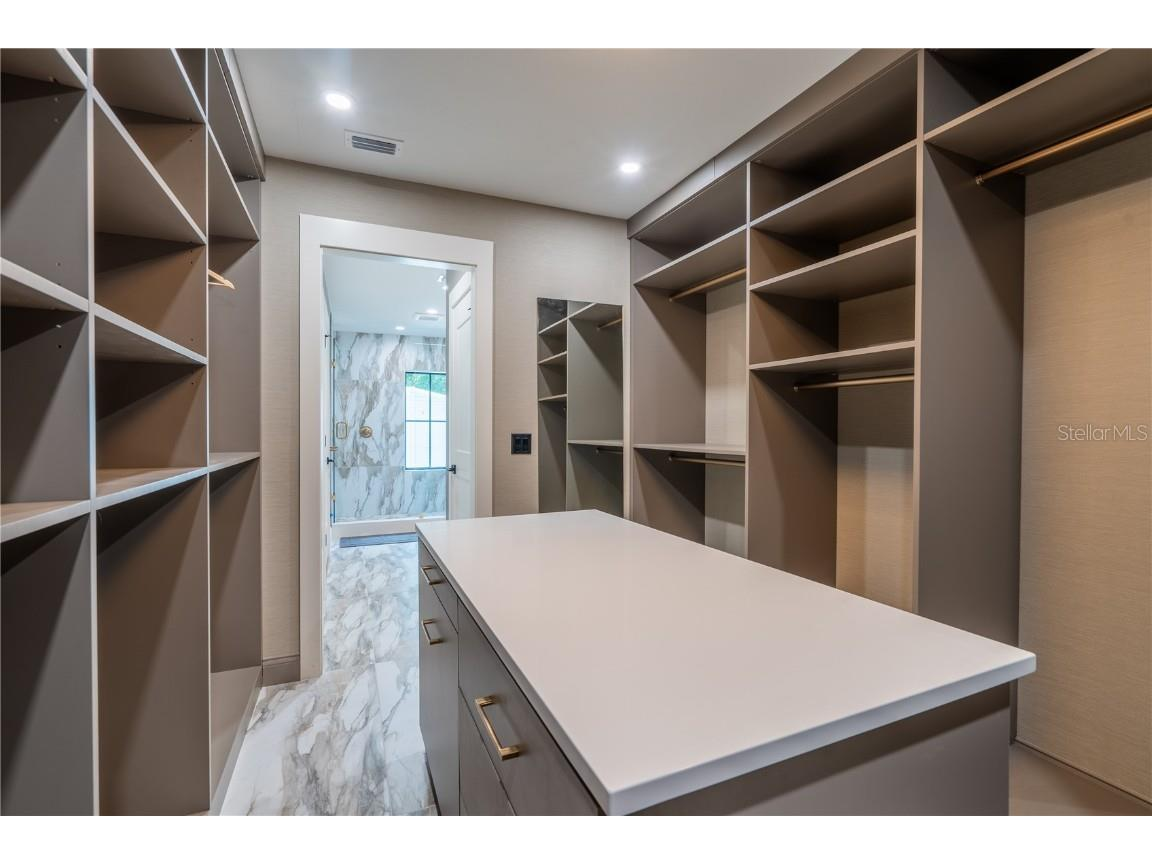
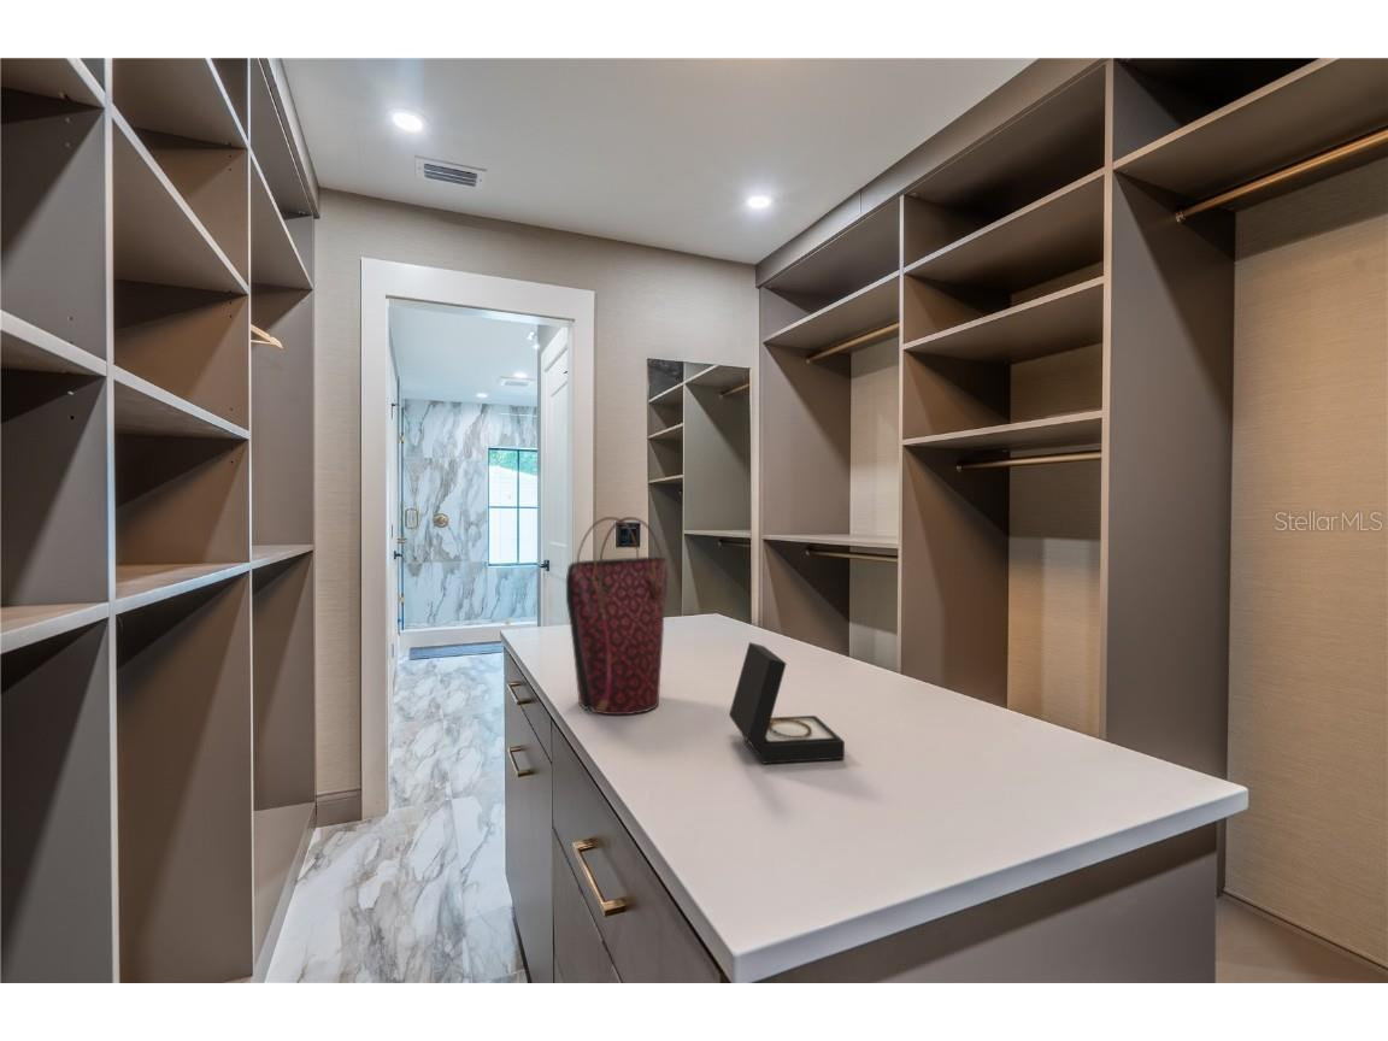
+ jewelry box [728,641,846,765]
+ handbag [565,516,669,716]
